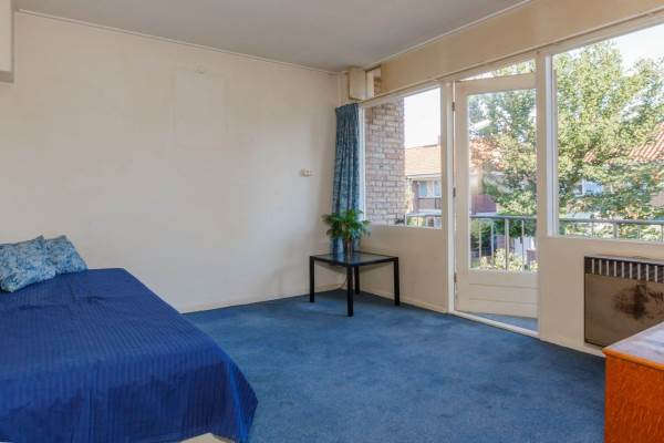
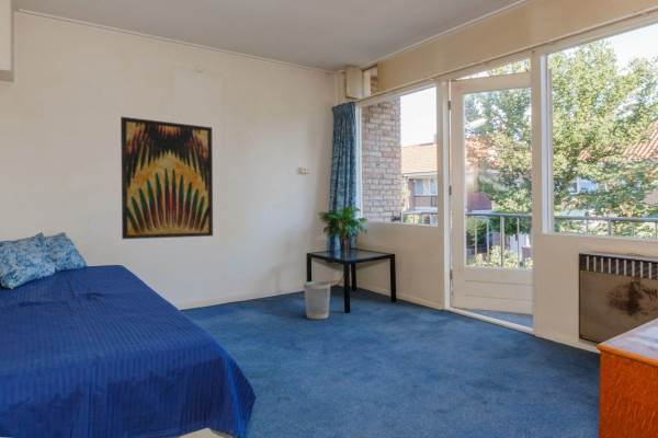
+ wastebasket [303,280,331,320]
+ wall art [120,116,214,240]
